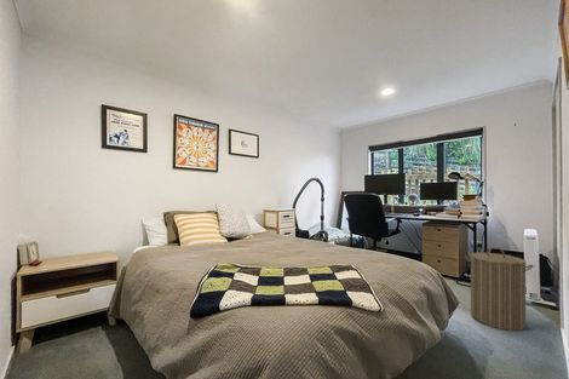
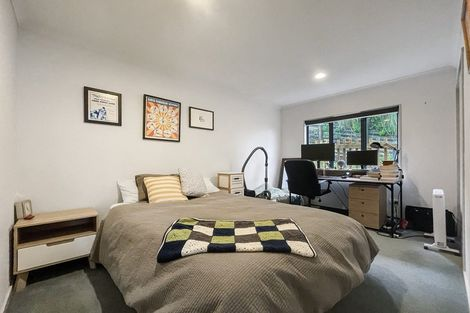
- laundry hamper [464,246,535,332]
